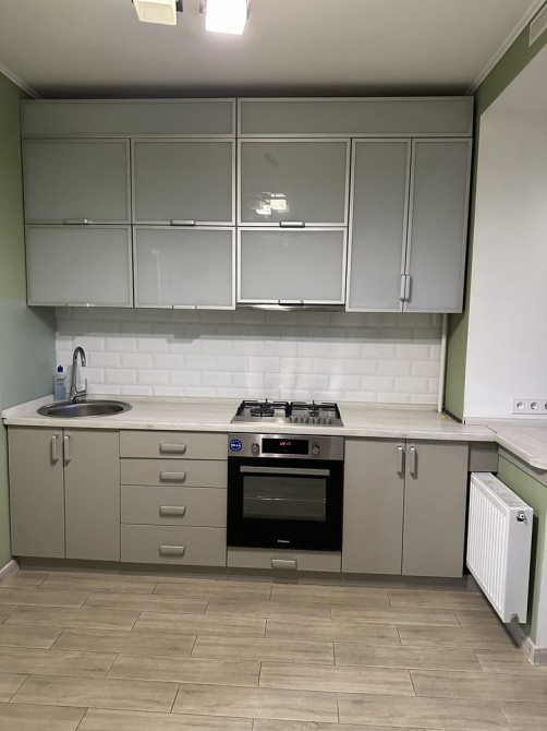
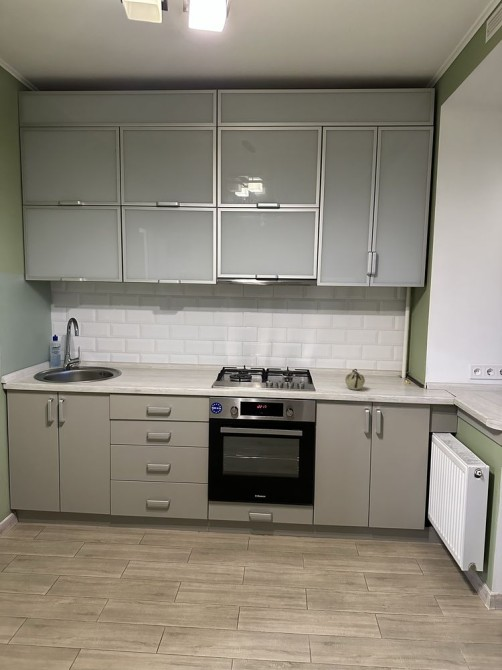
+ teapot [344,368,366,391]
